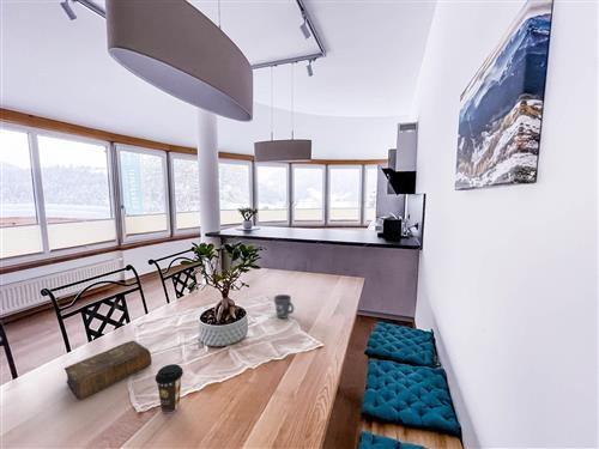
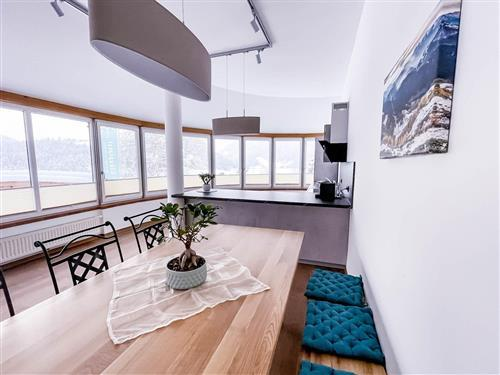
- coffee cup [155,363,184,414]
- mug [273,293,295,320]
- book [63,340,153,401]
